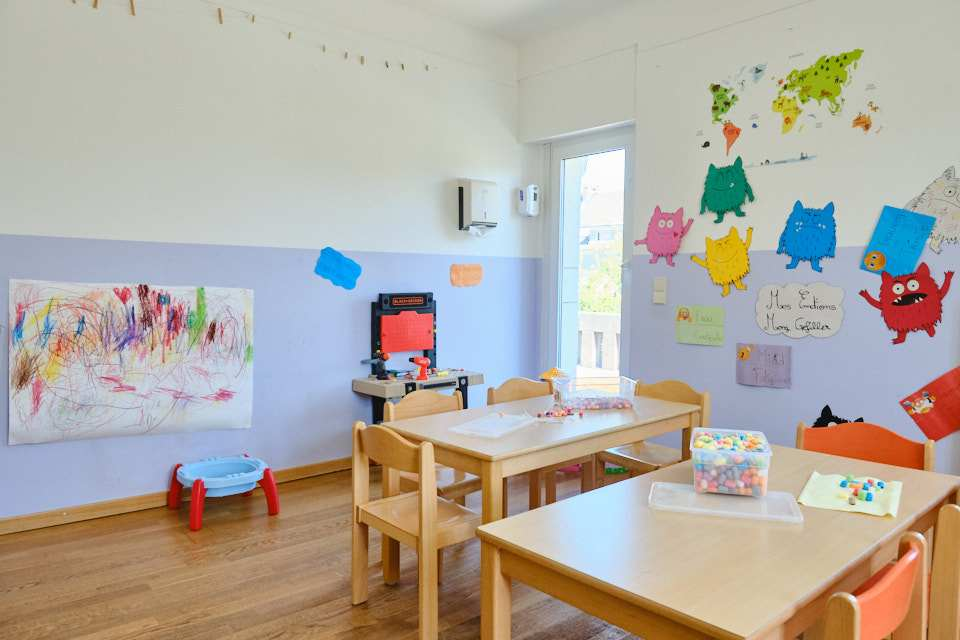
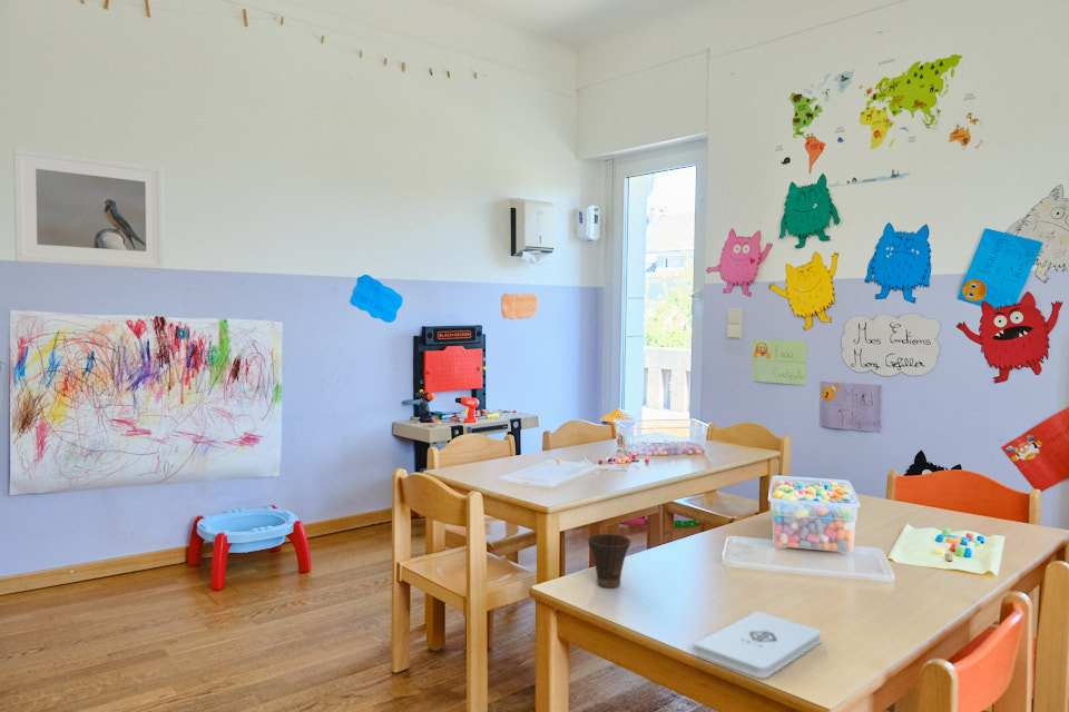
+ cup [587,533,632,589]
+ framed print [12,147,166,270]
+ notepad [693,611,822,679]
